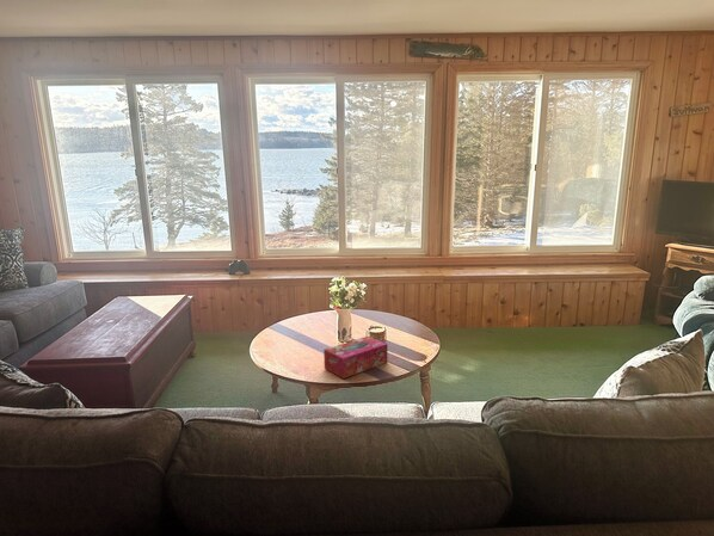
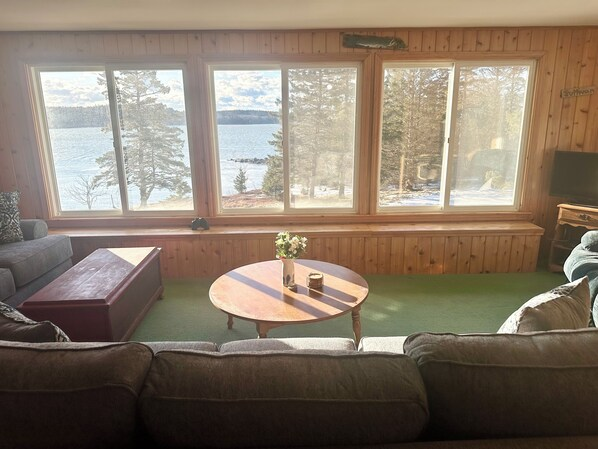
- tissue box [322,335,388,380]
